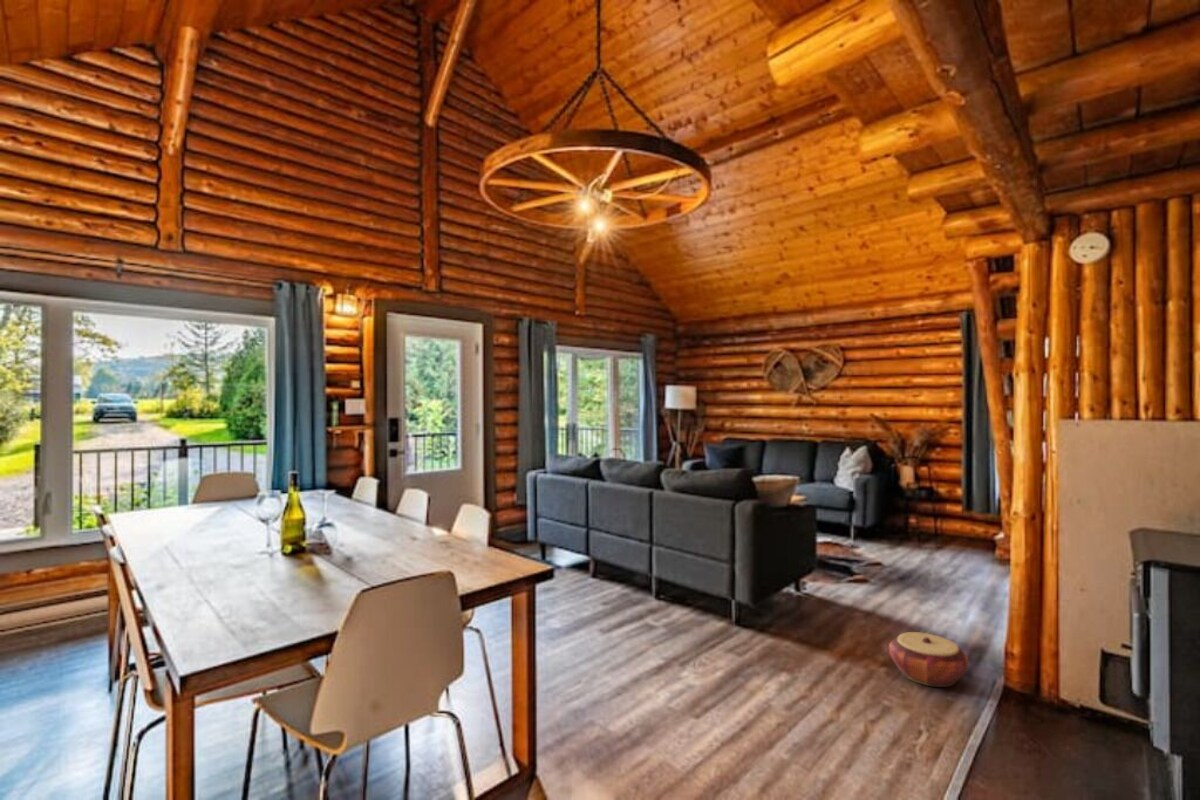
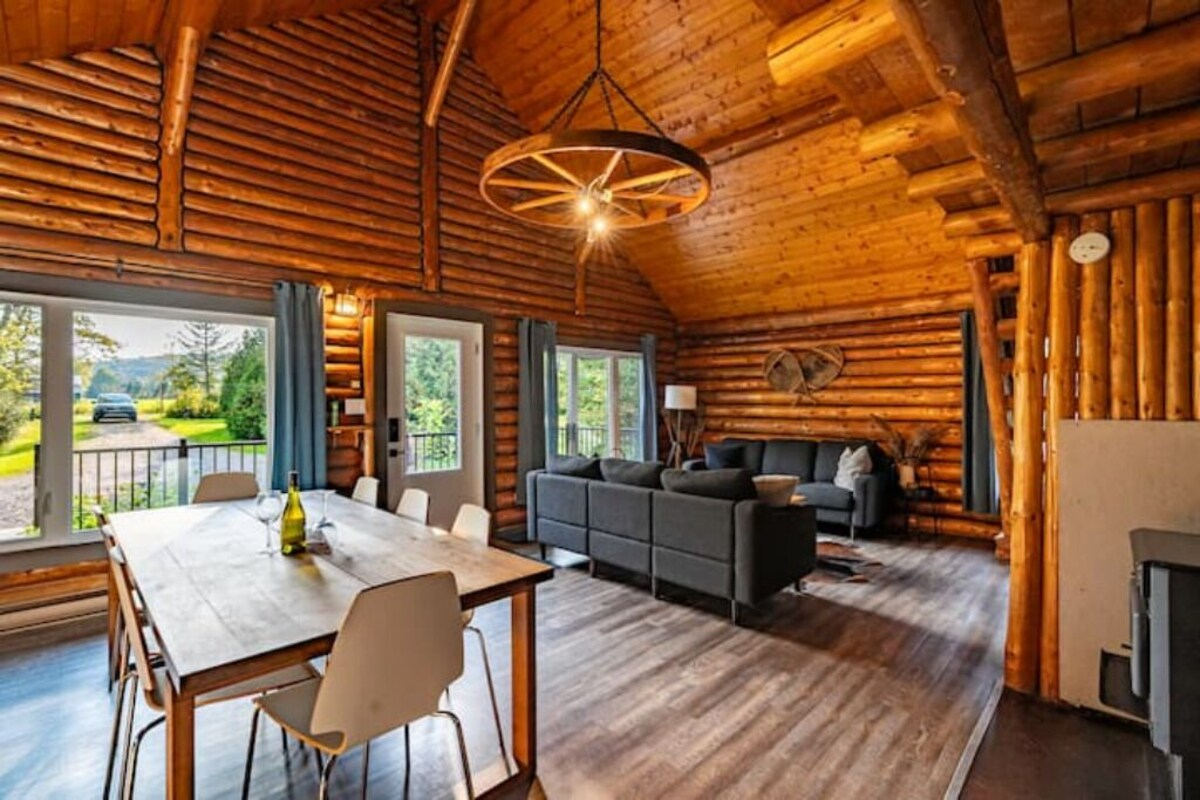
- woven basket [888,631,969,688]
